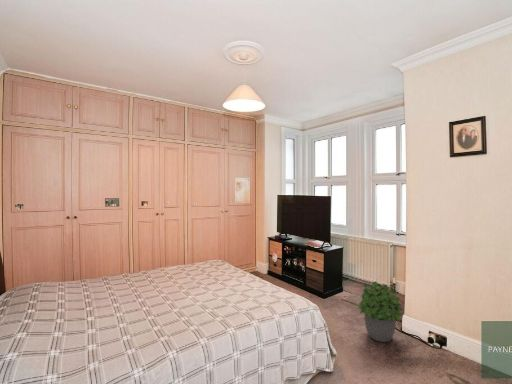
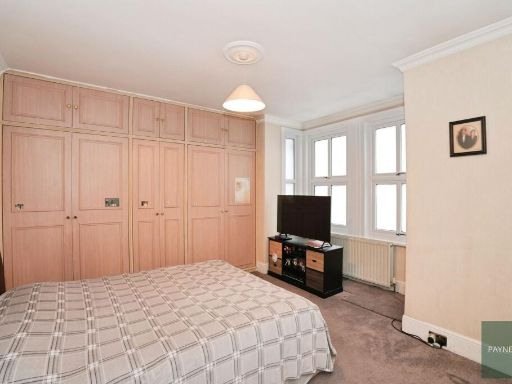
- potted plant [356,280,404,343]
